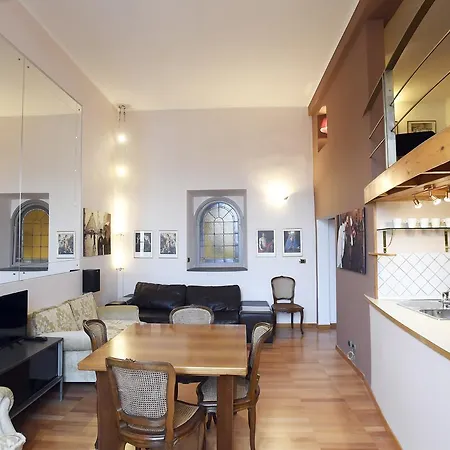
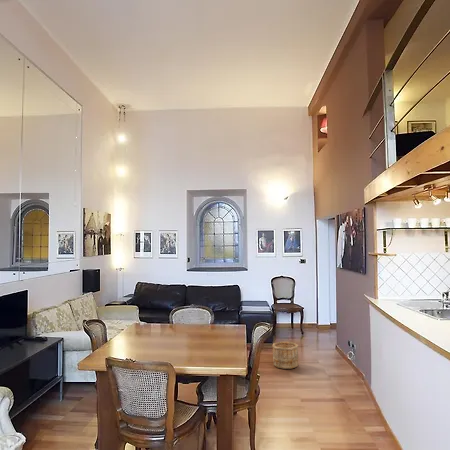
+ wooden bucket [271,341,299,370]
